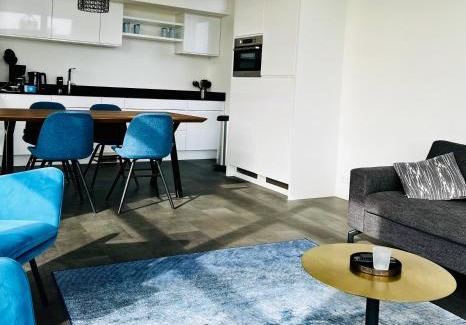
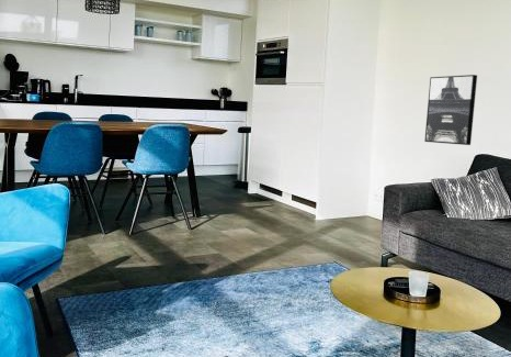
+ wall art [423,74,478,146]
